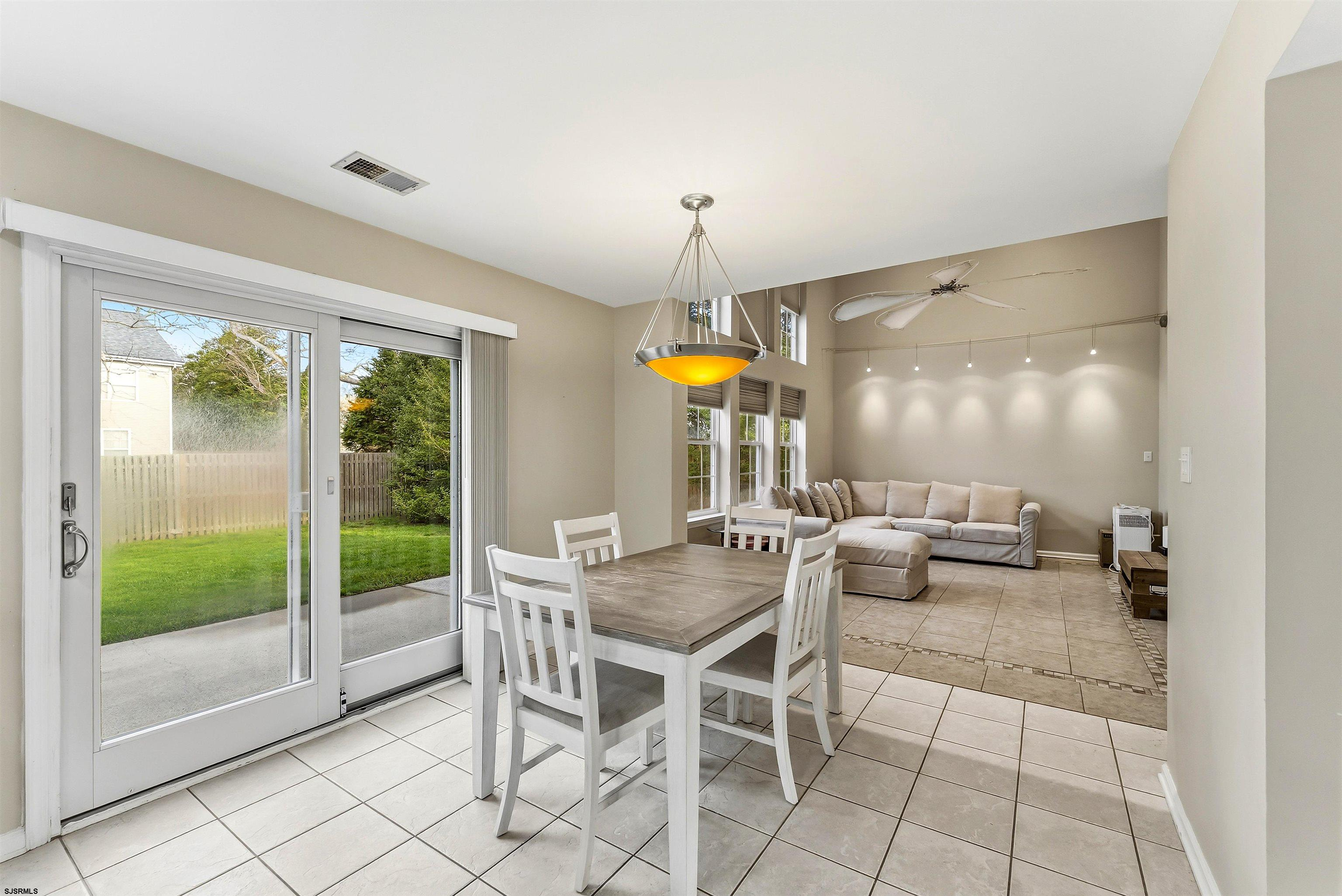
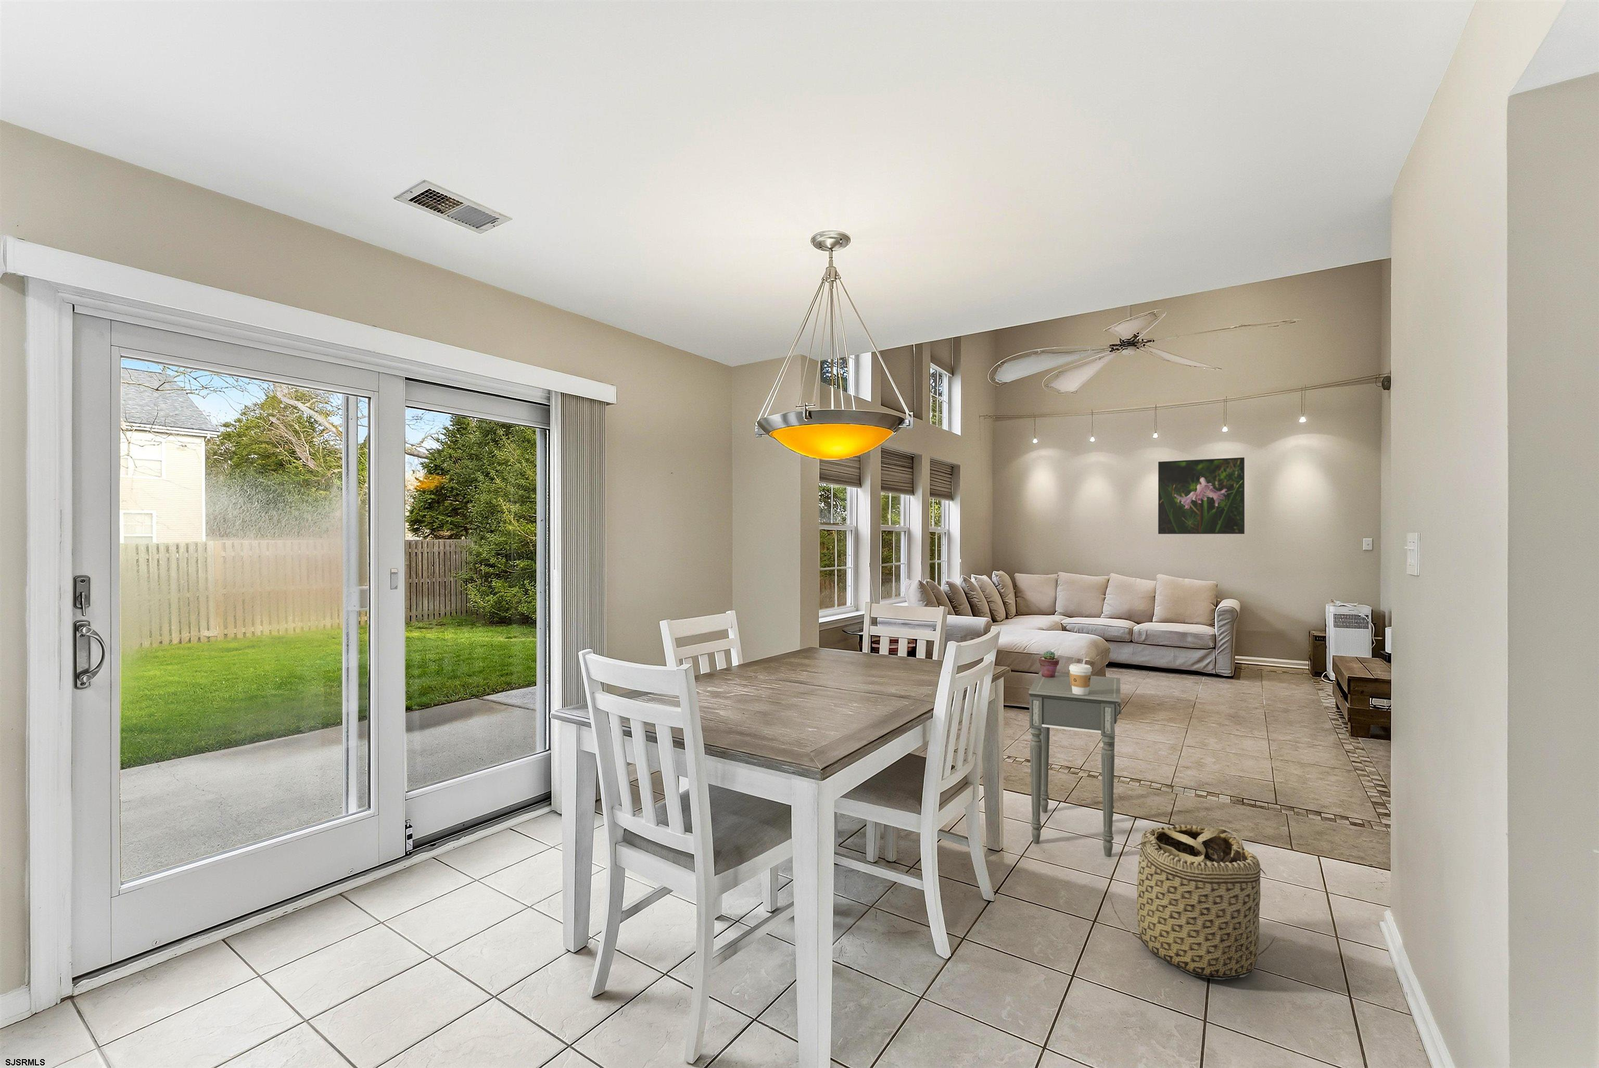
+ basket [1109,825,1276,980]
+ side table [1028,671,1122,857]
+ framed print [1158,457,1245,535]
+ potted succulent [1038,651,1059,677]
+ coffee cup [1069,663,1093,695]
